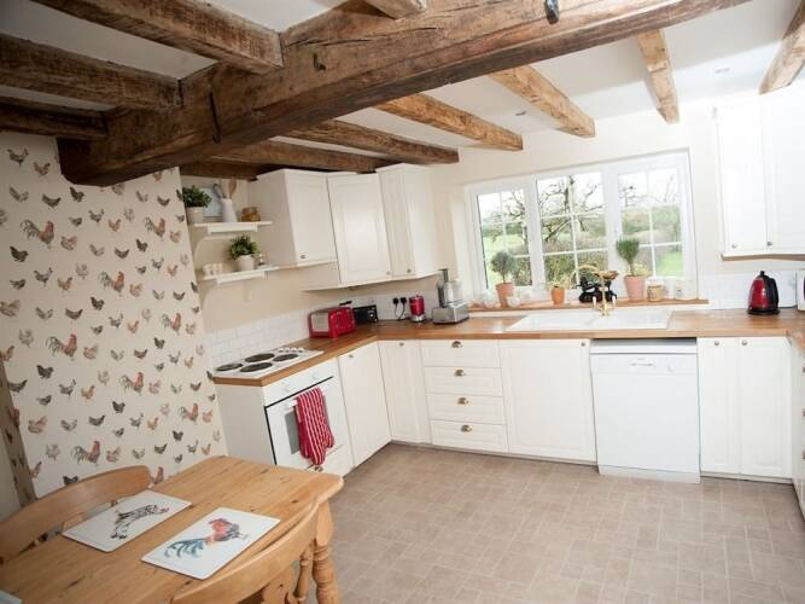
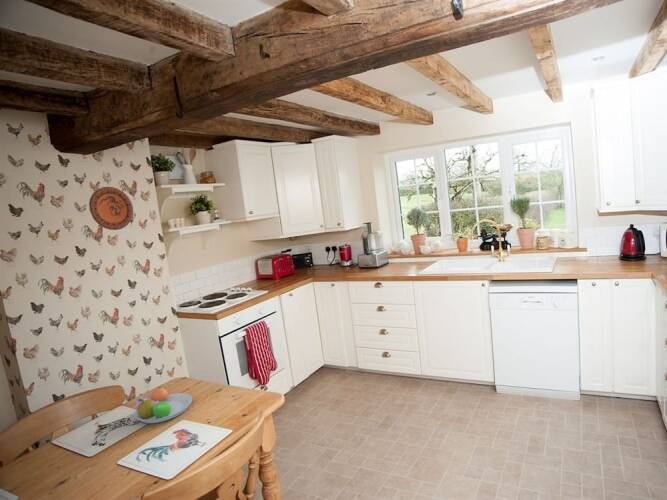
+ decorative plate [88,186,134,231]
+ fruit bowl [133,386,193,424]
